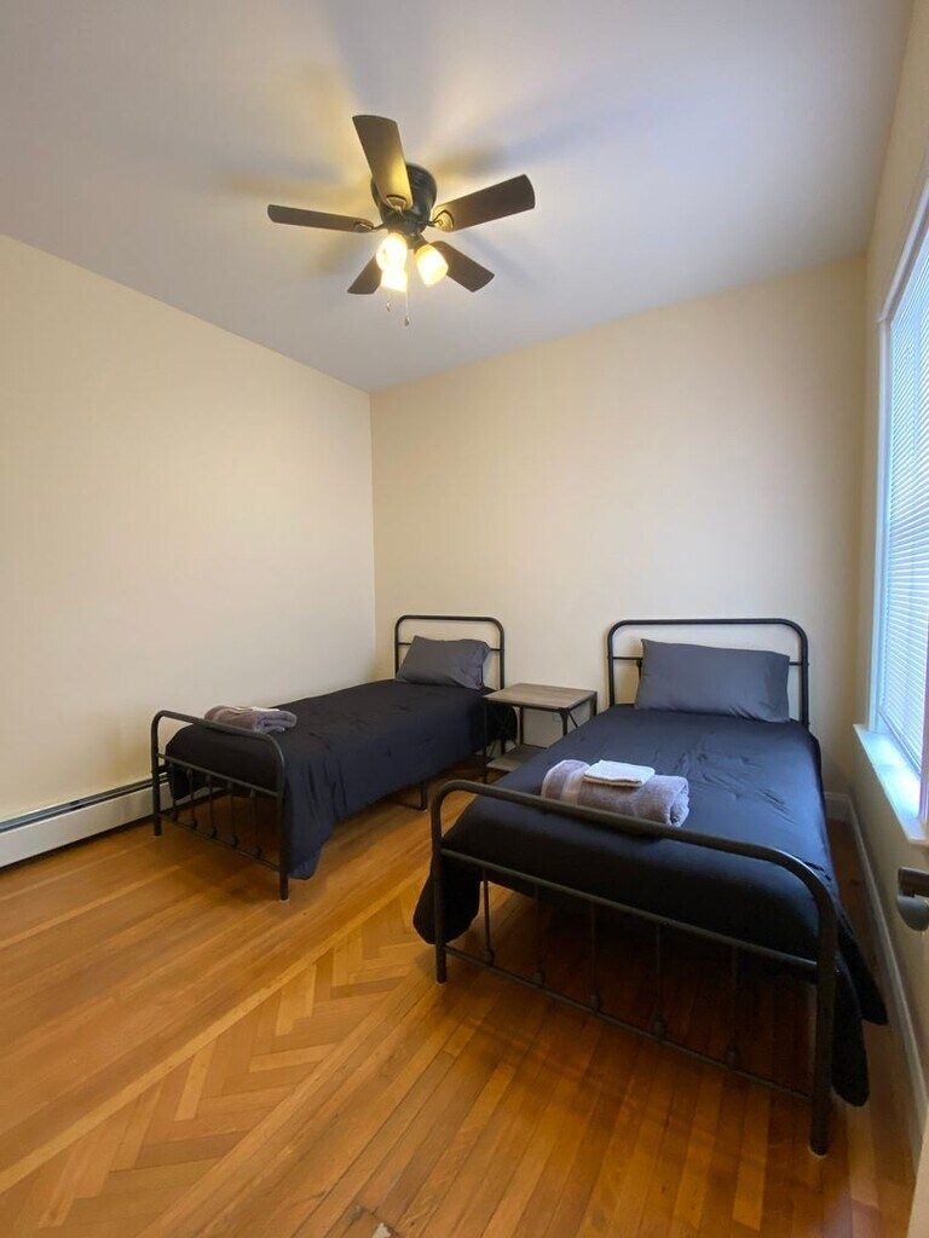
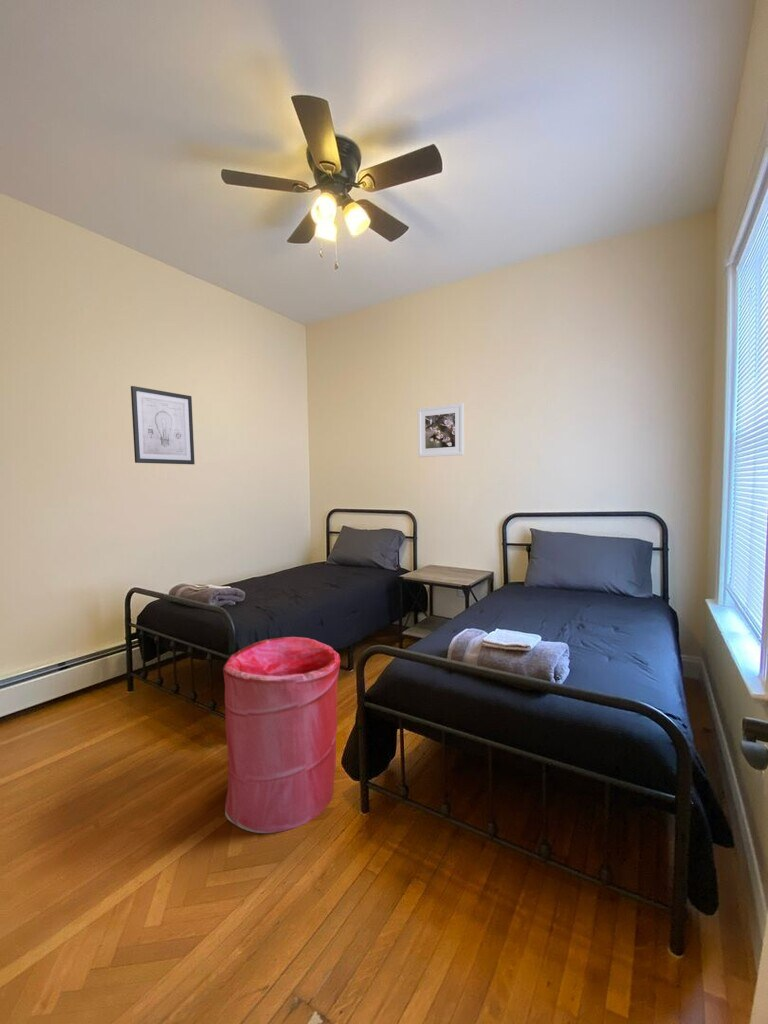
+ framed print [417,402,465,458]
+ laundry hamper [222,636,342,834]
+ wall art [130,385,196,465]
